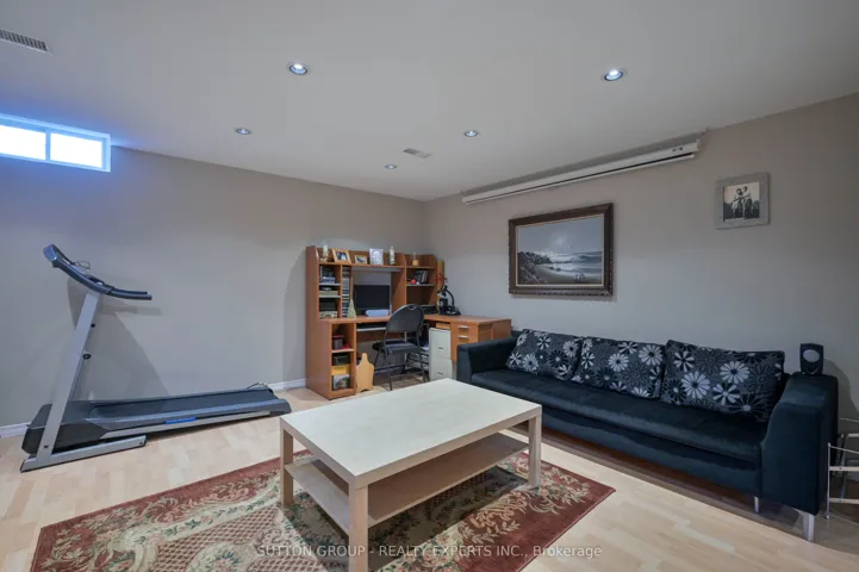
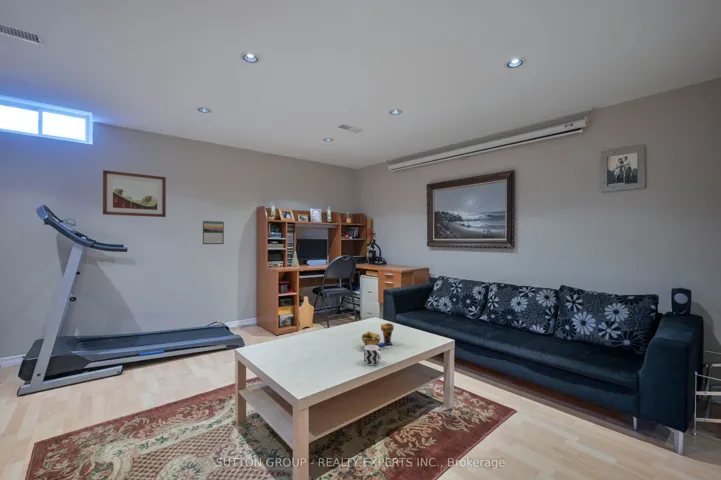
+ decorative bowl [361,322,395,348]
+ calendar [202,219,225,245]
+ wall art [102,169,167,218]
+ cup [363,345,382,366]
